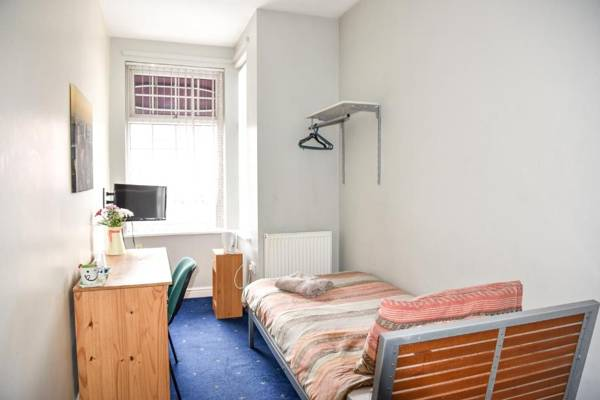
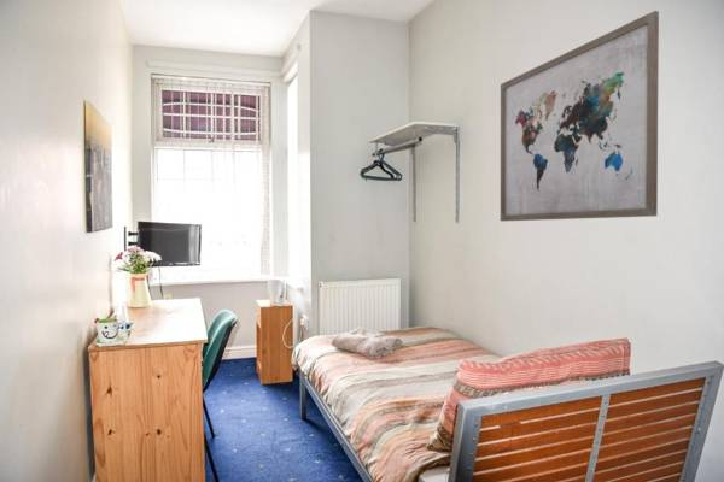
+ wall art [500,10,660,222]
